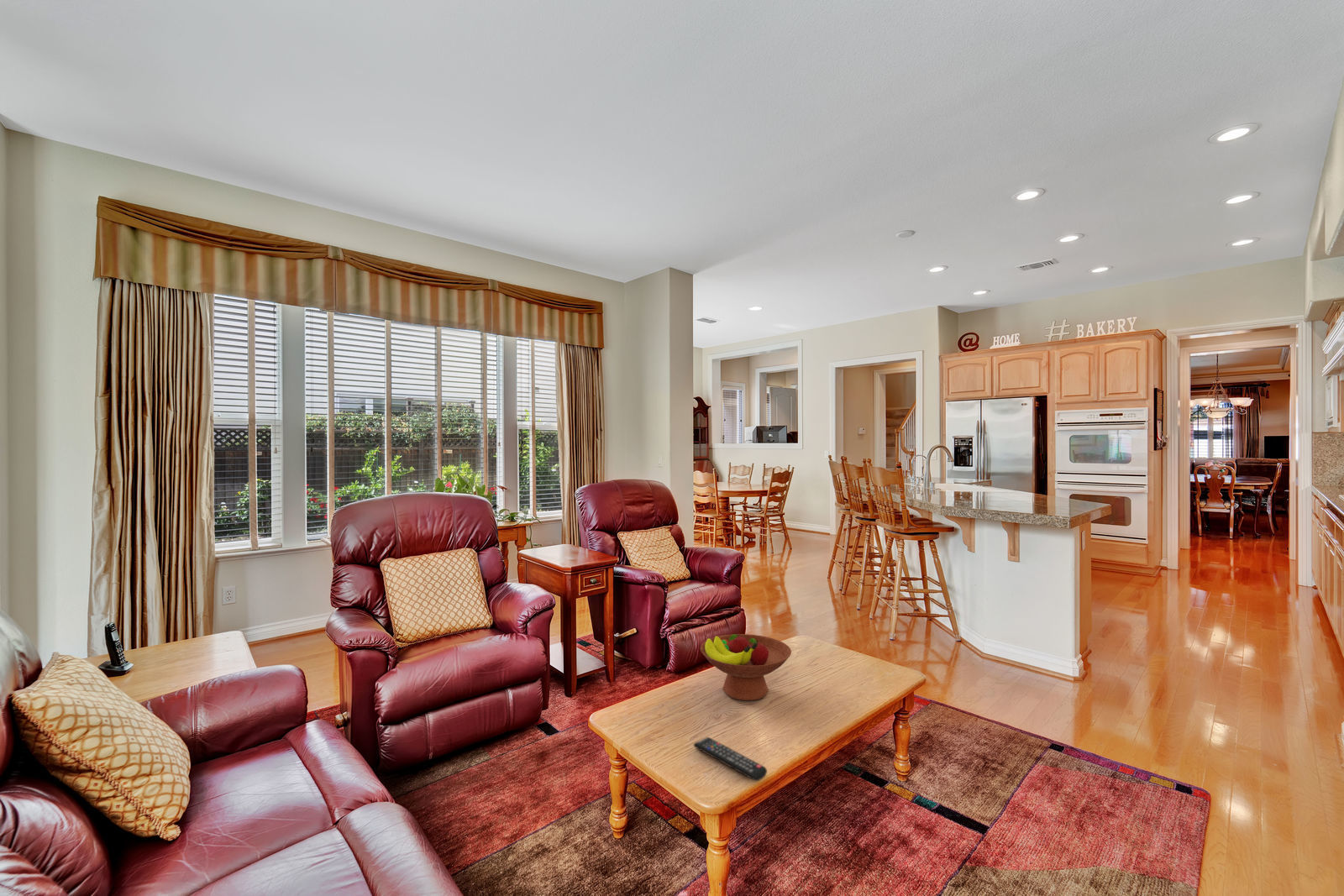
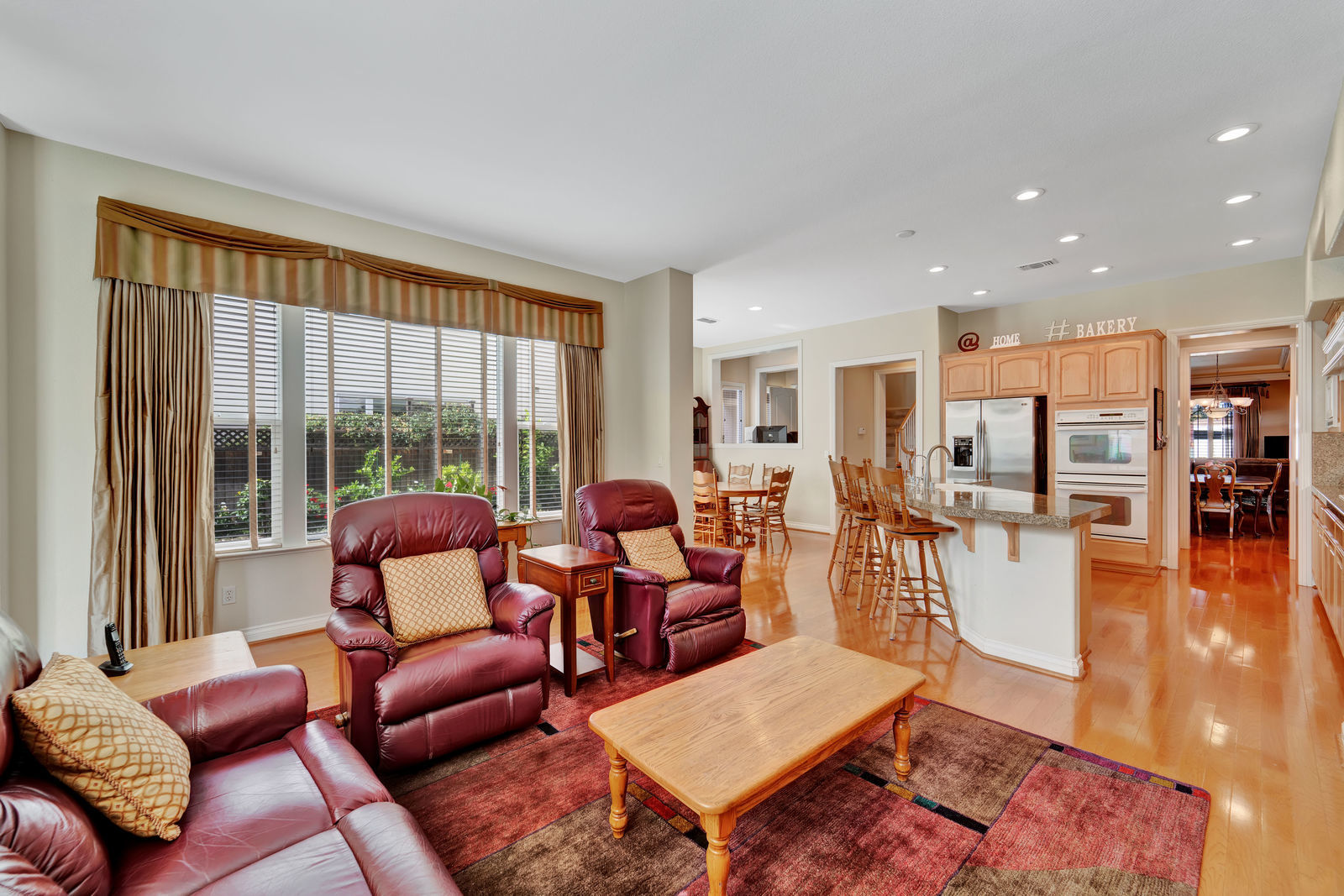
- fruit bowl [700,633,792,701]
- remote control [692,736,768,782]
